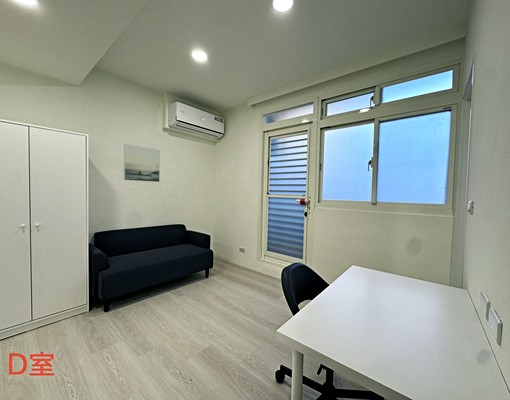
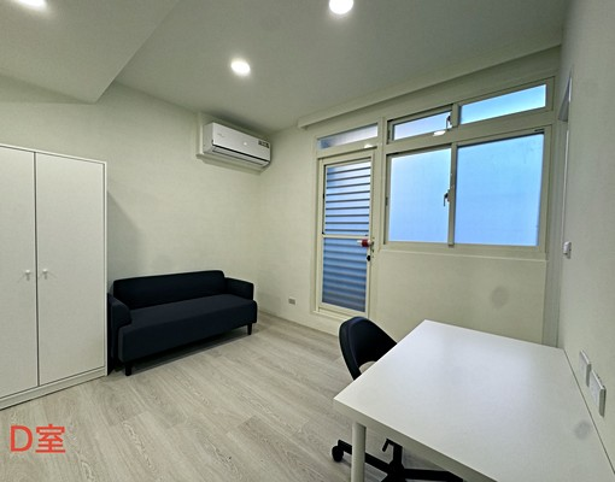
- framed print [123,143,161,183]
